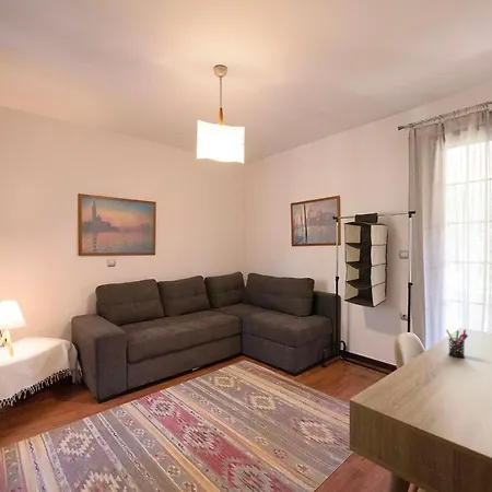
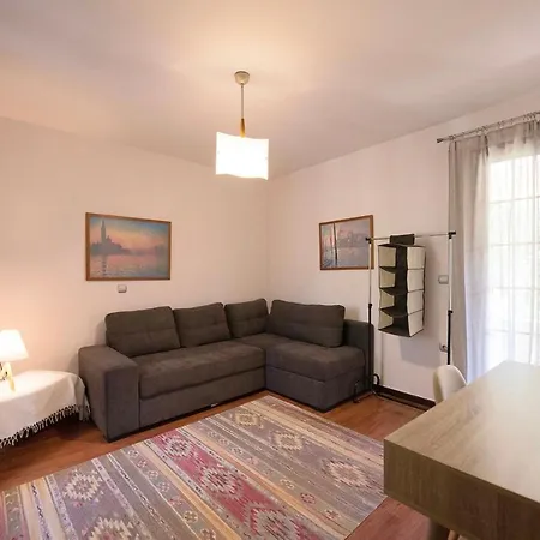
- pen holder [445,328,469,359]
